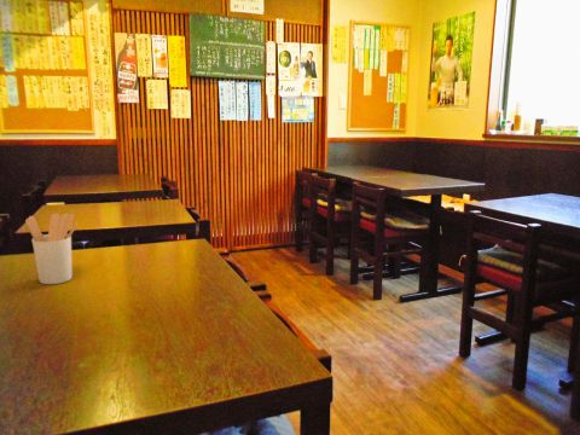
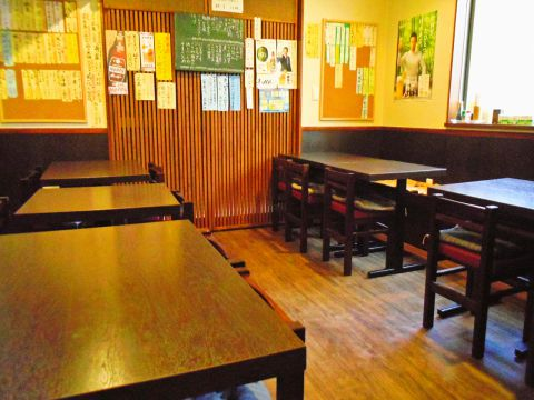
- utensil holder [24,211,79,285]
